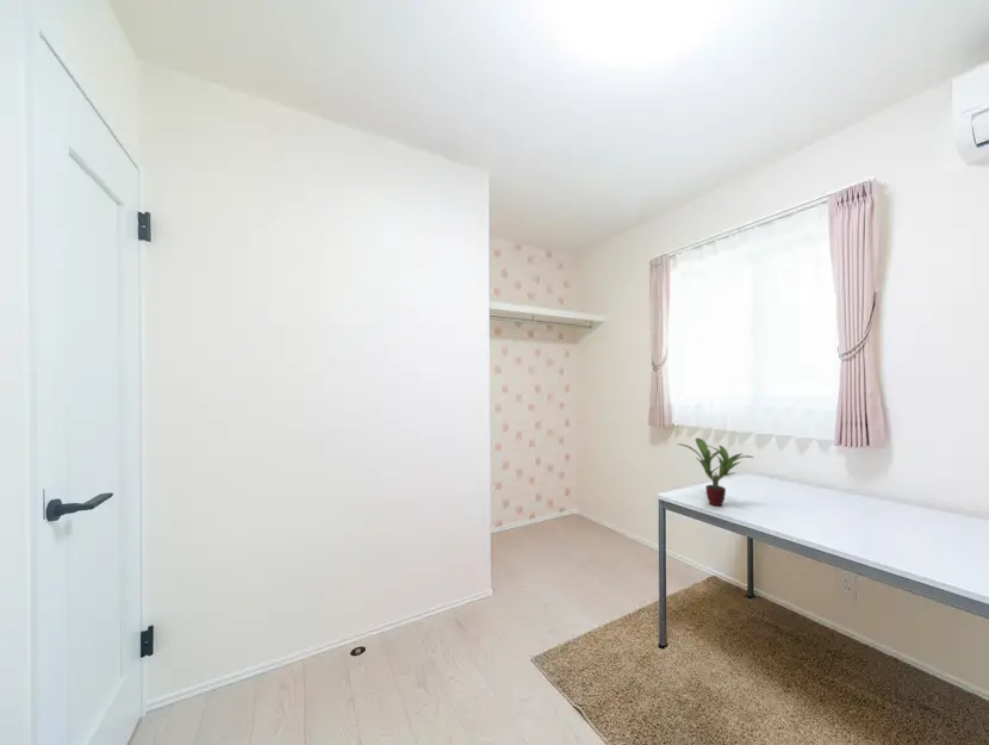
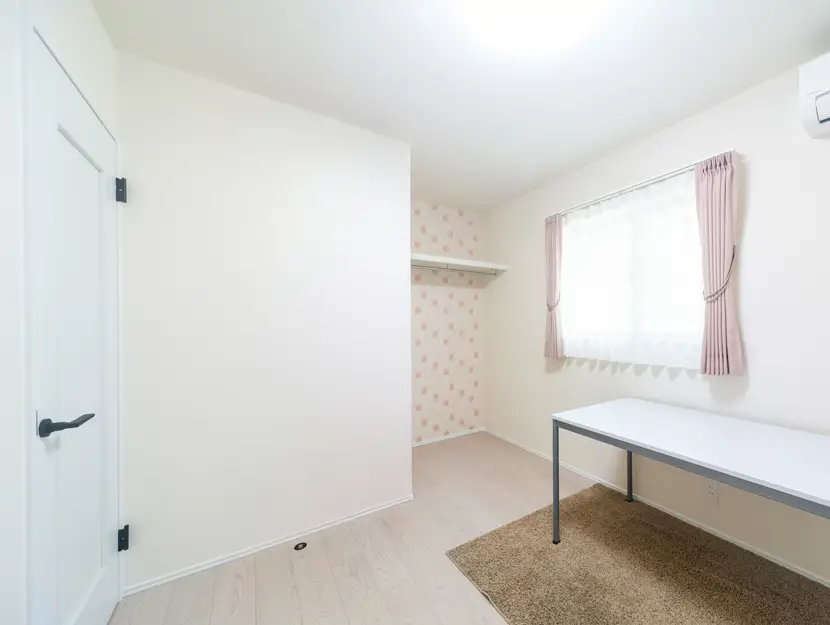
- potted plant [676,436,754,507]
